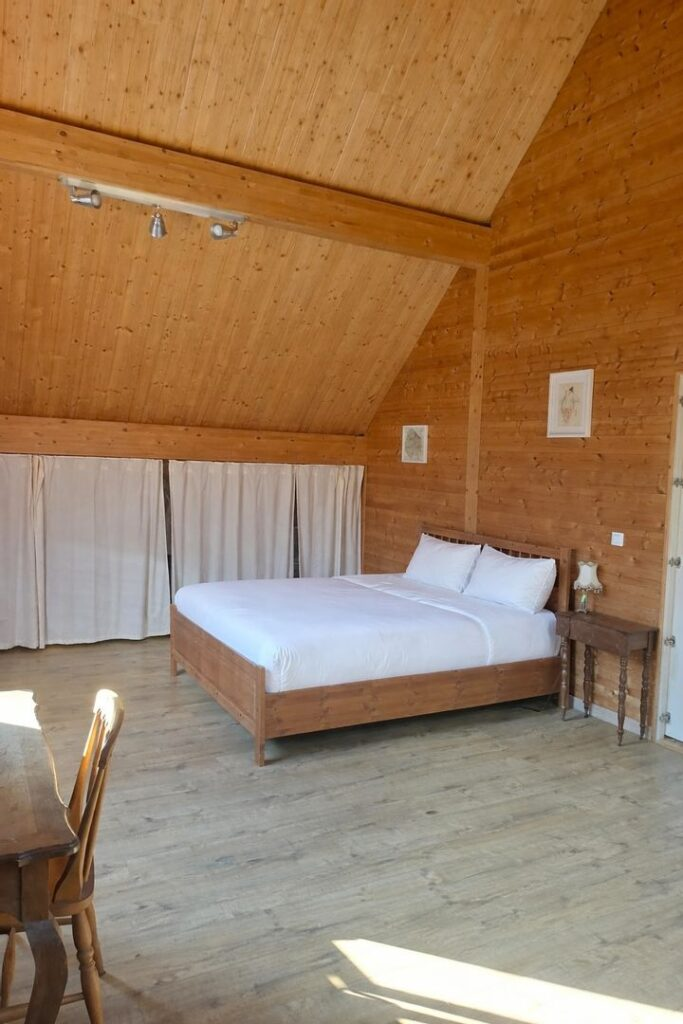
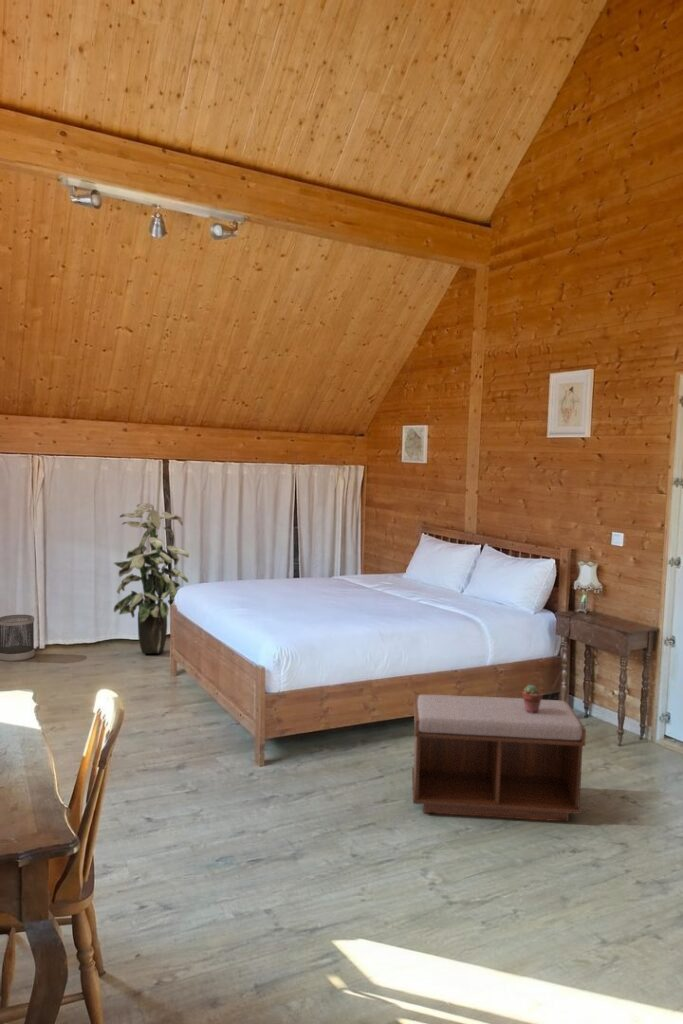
+ bench [411,694,587,823]
+ wastebasket [0,614,36,663]
+ potted succulent [521,684,544,713]
+ indoor plant [113,502,190,654]
